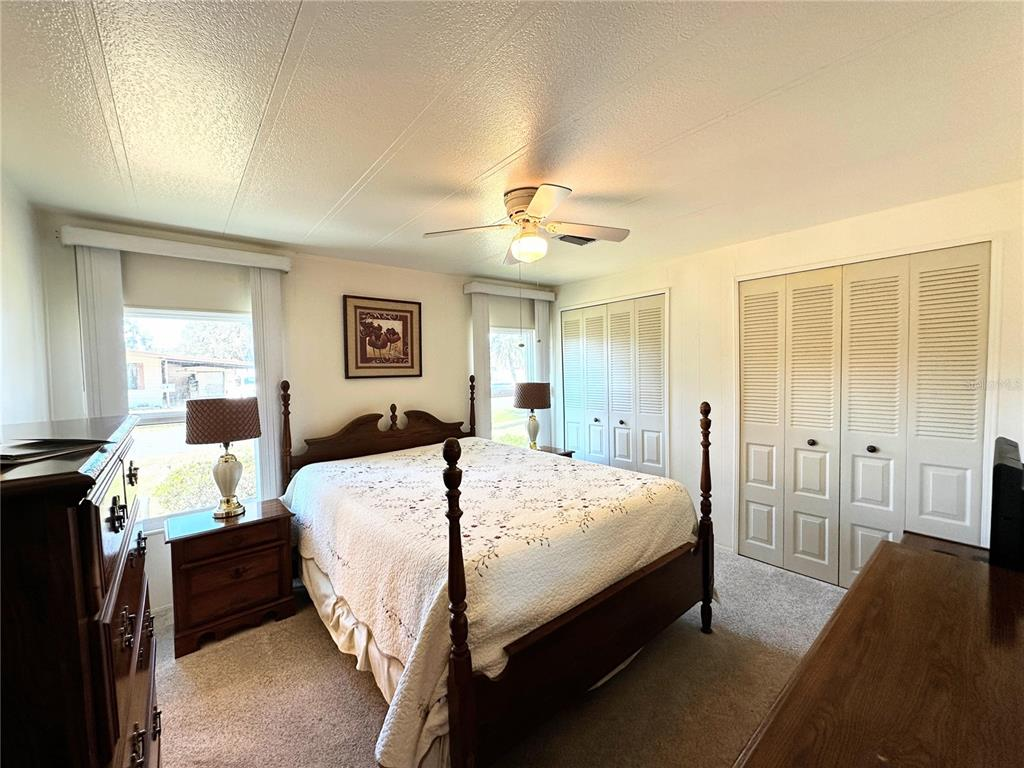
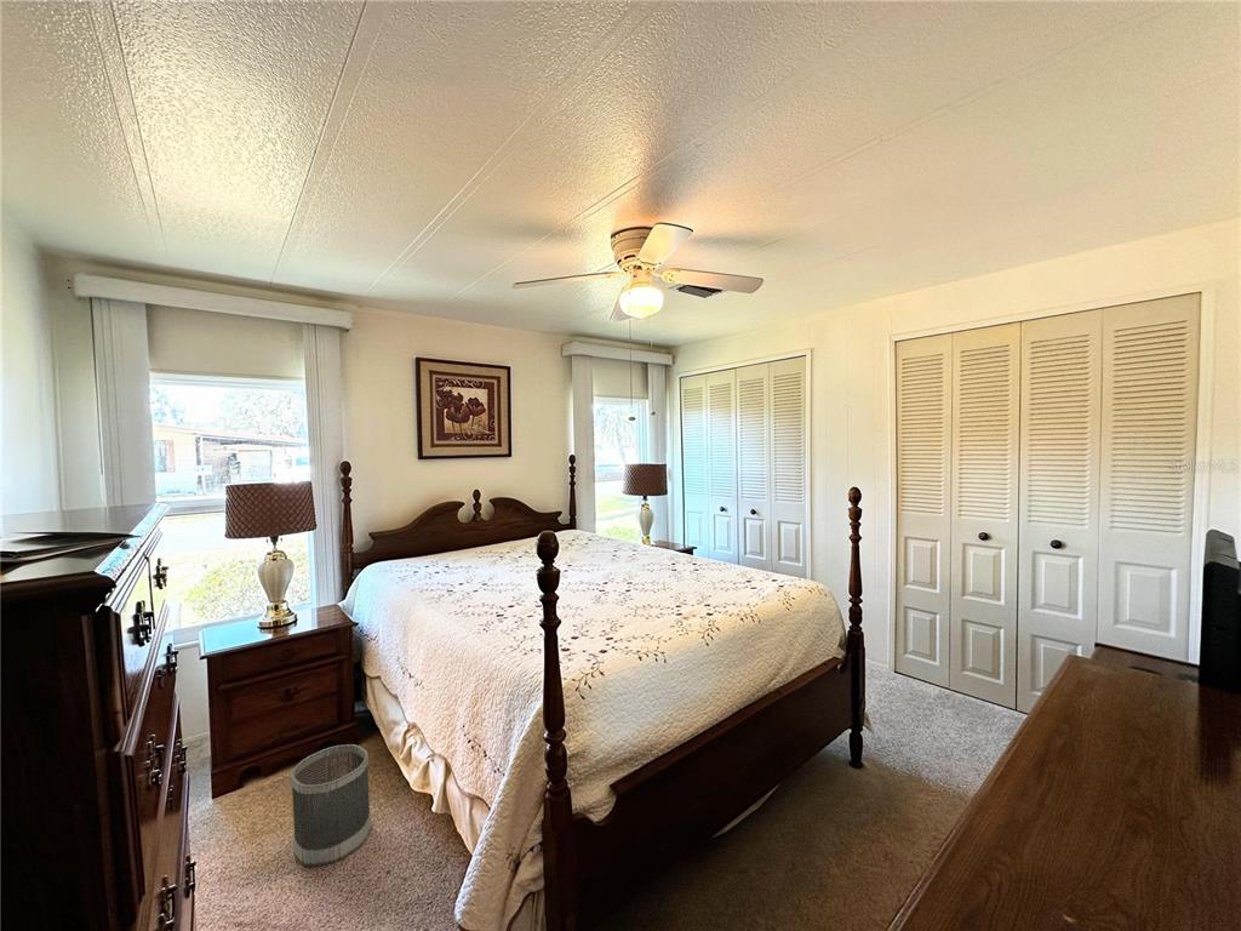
+ wastebasket [288,743,372,868]
